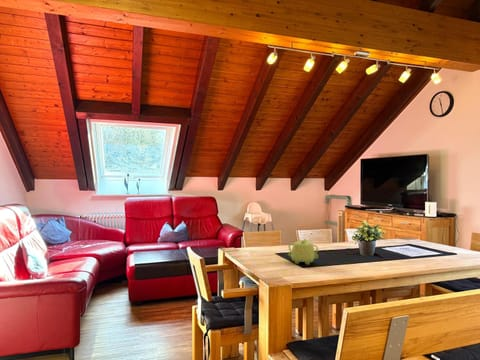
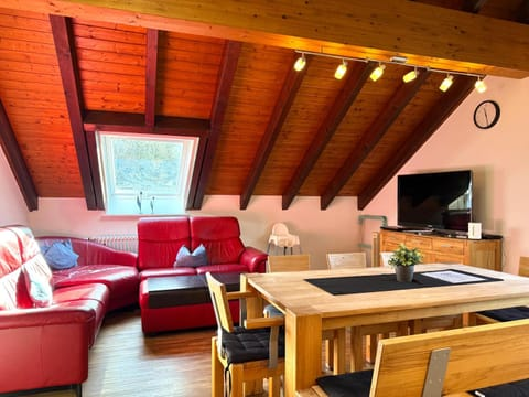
- teapot [287,238,319,266]
